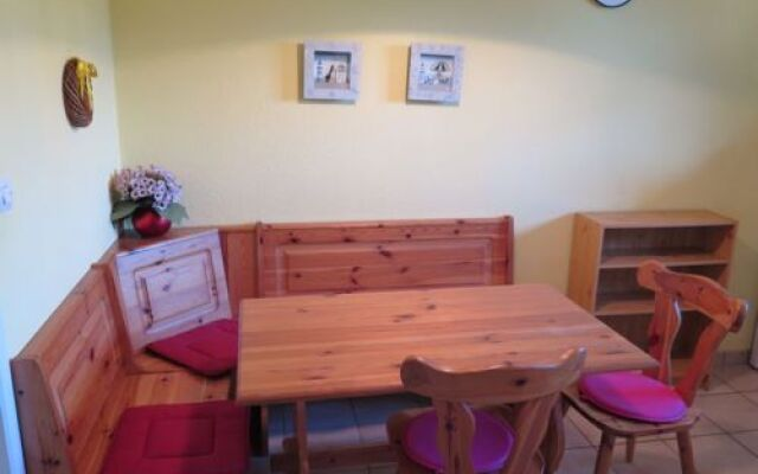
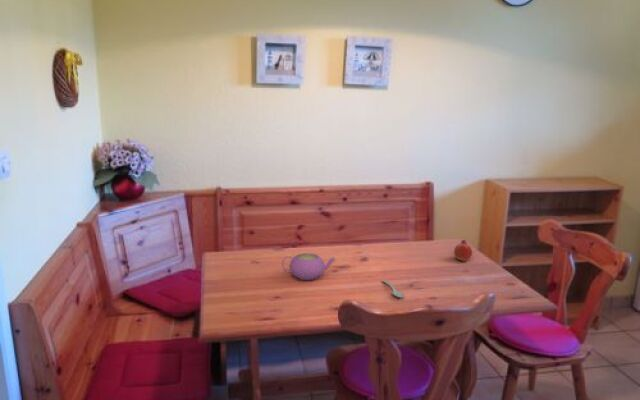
+ teapot [281,252,336,281]
+ spoon [381,280,405,298]
+ fruit [453,239,473,263]
